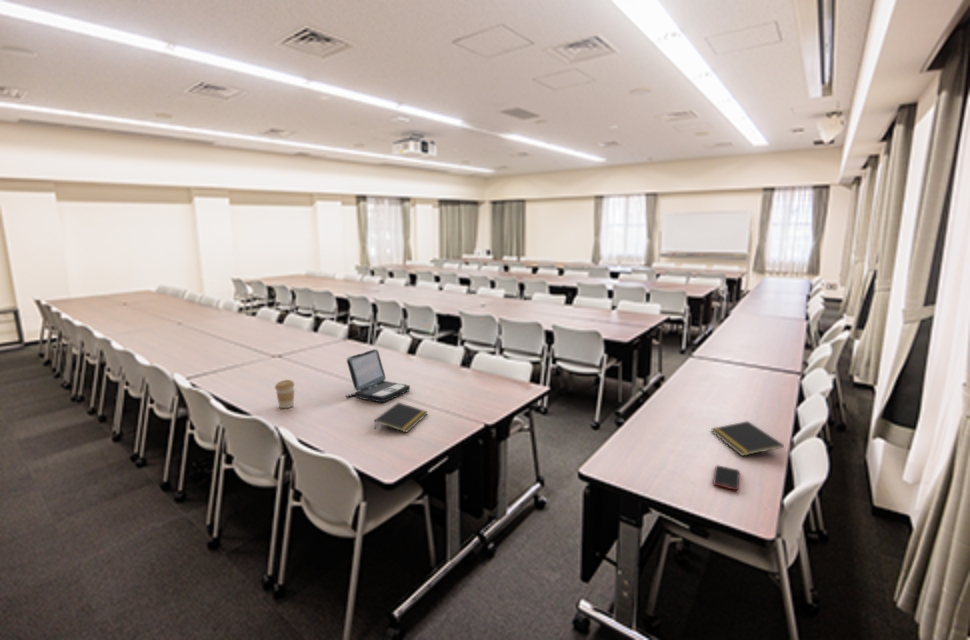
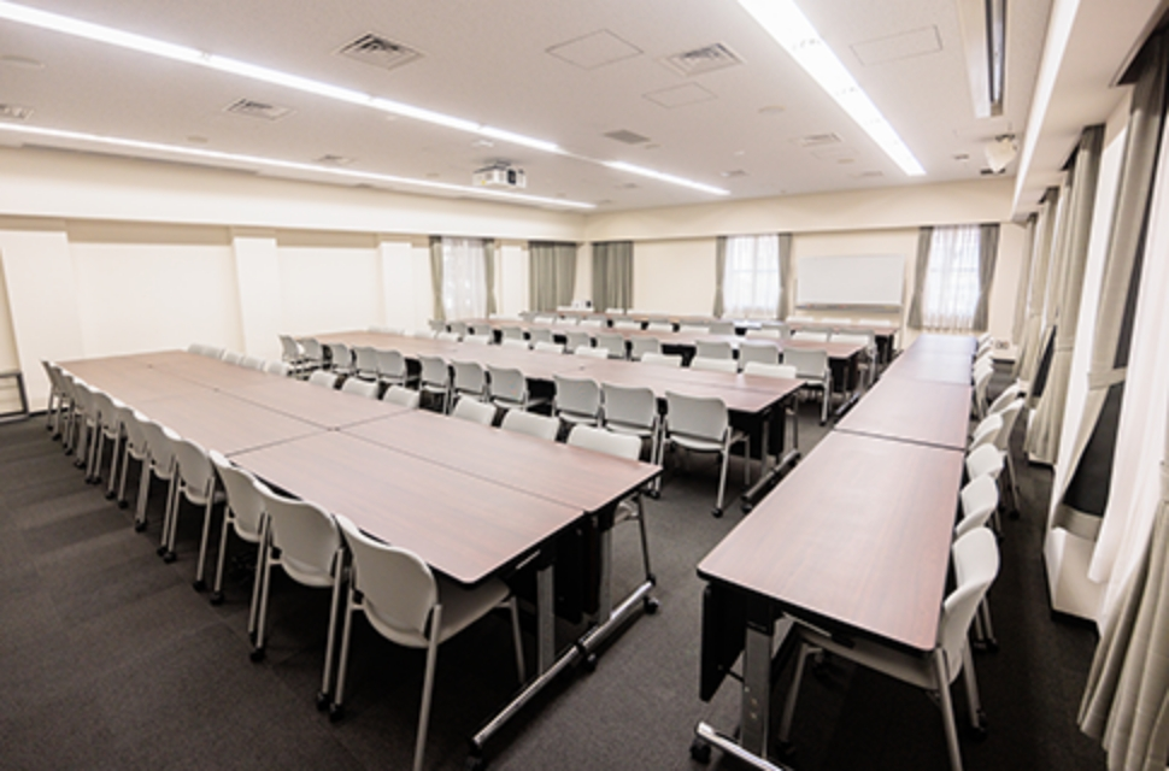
- cell phone [712,464,740,491]
- coffee cup [274,379,296,409]
- notepad [374,401,429,433]
- laptop [345,348,411,403]
- notepad [710,420,785,457]
